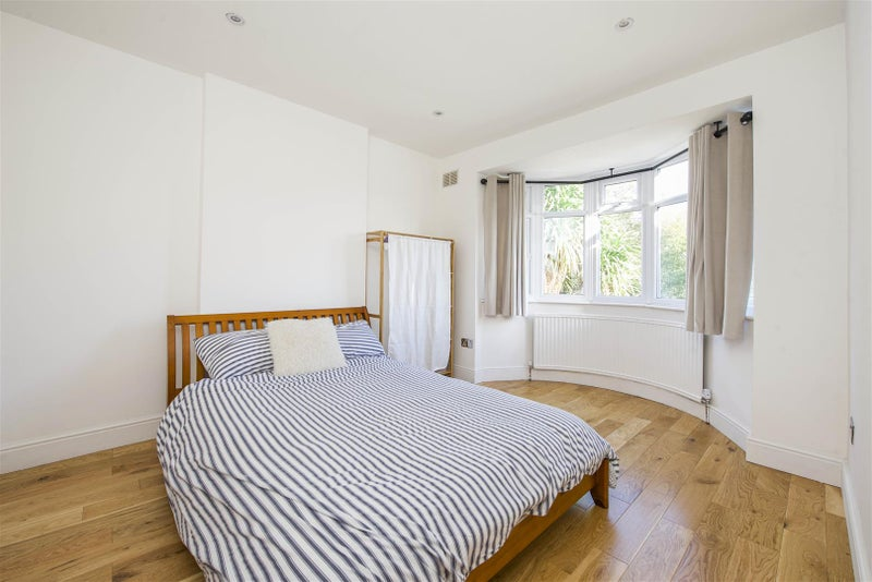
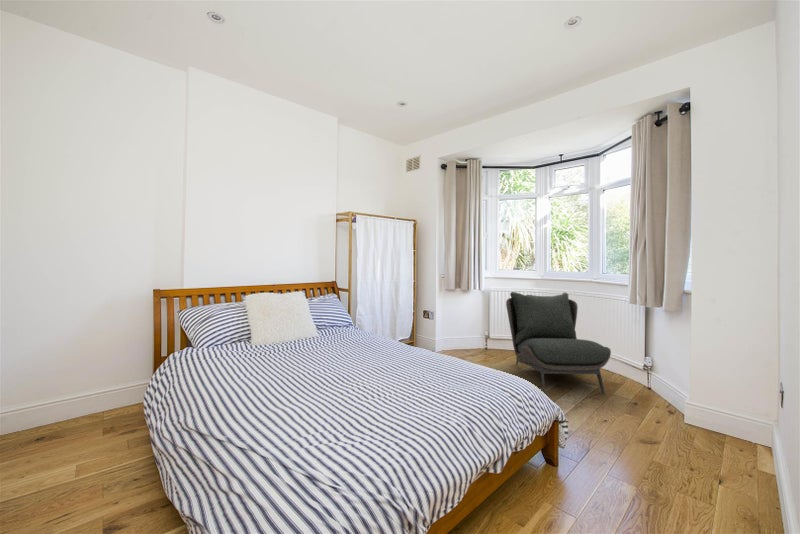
+ armless chair [505,291,612,395]
